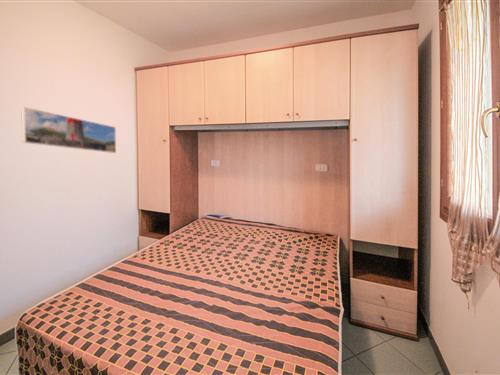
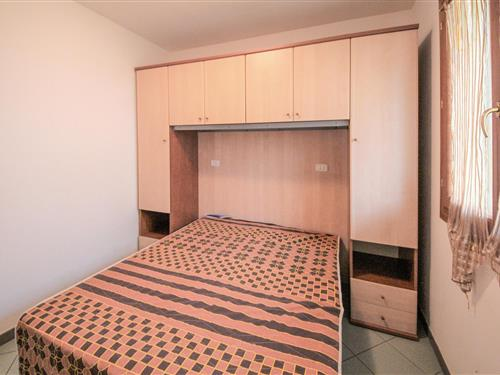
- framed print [20,106,117,154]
